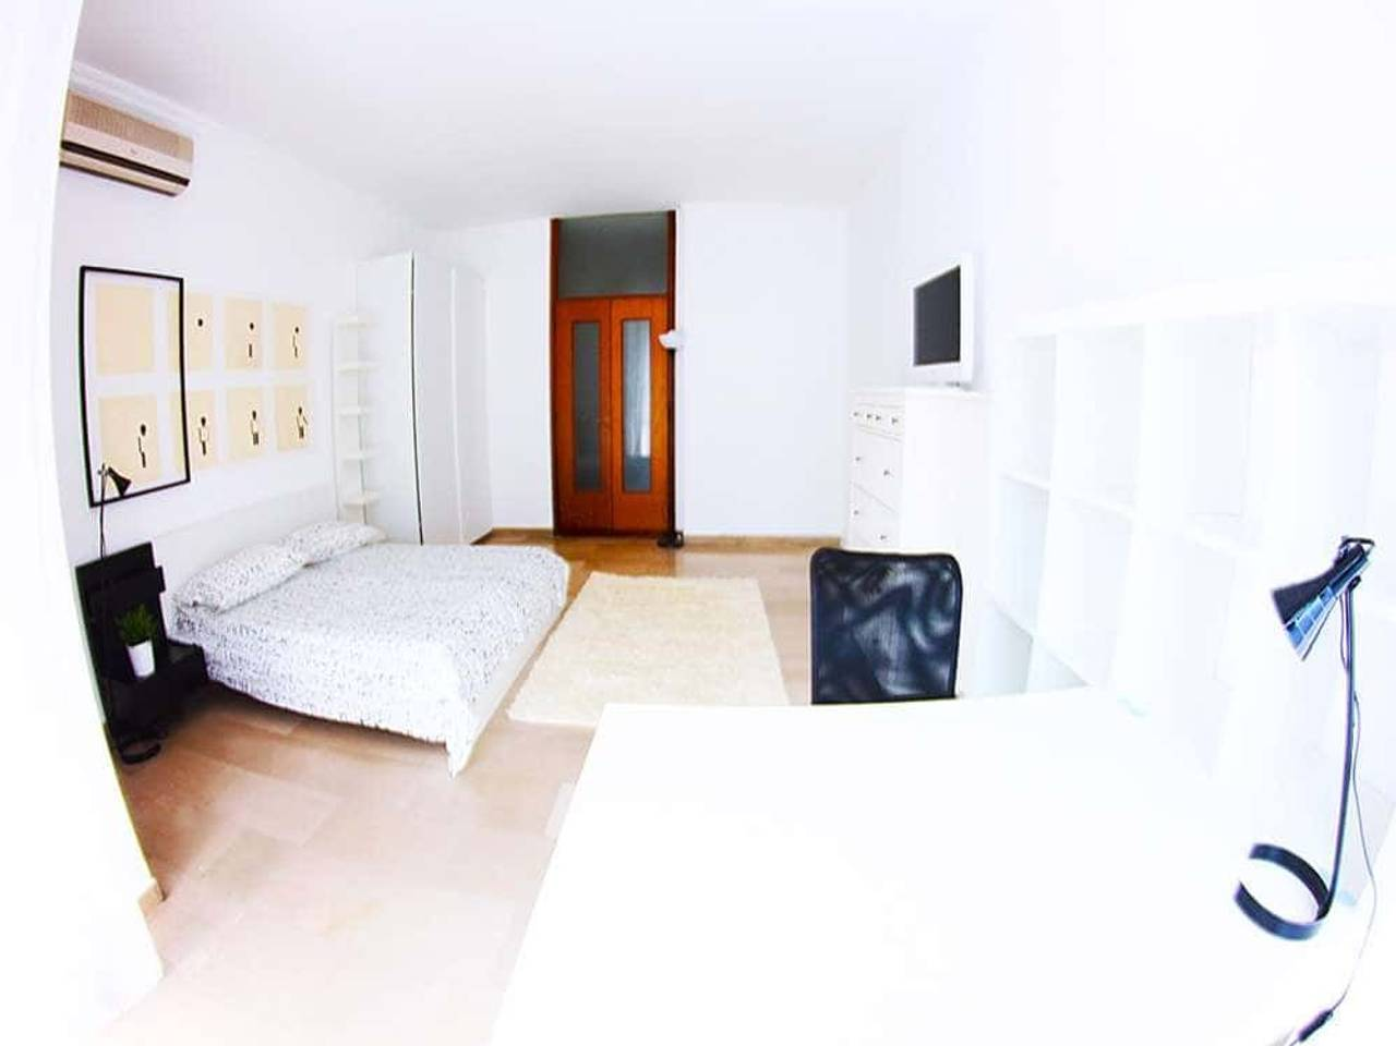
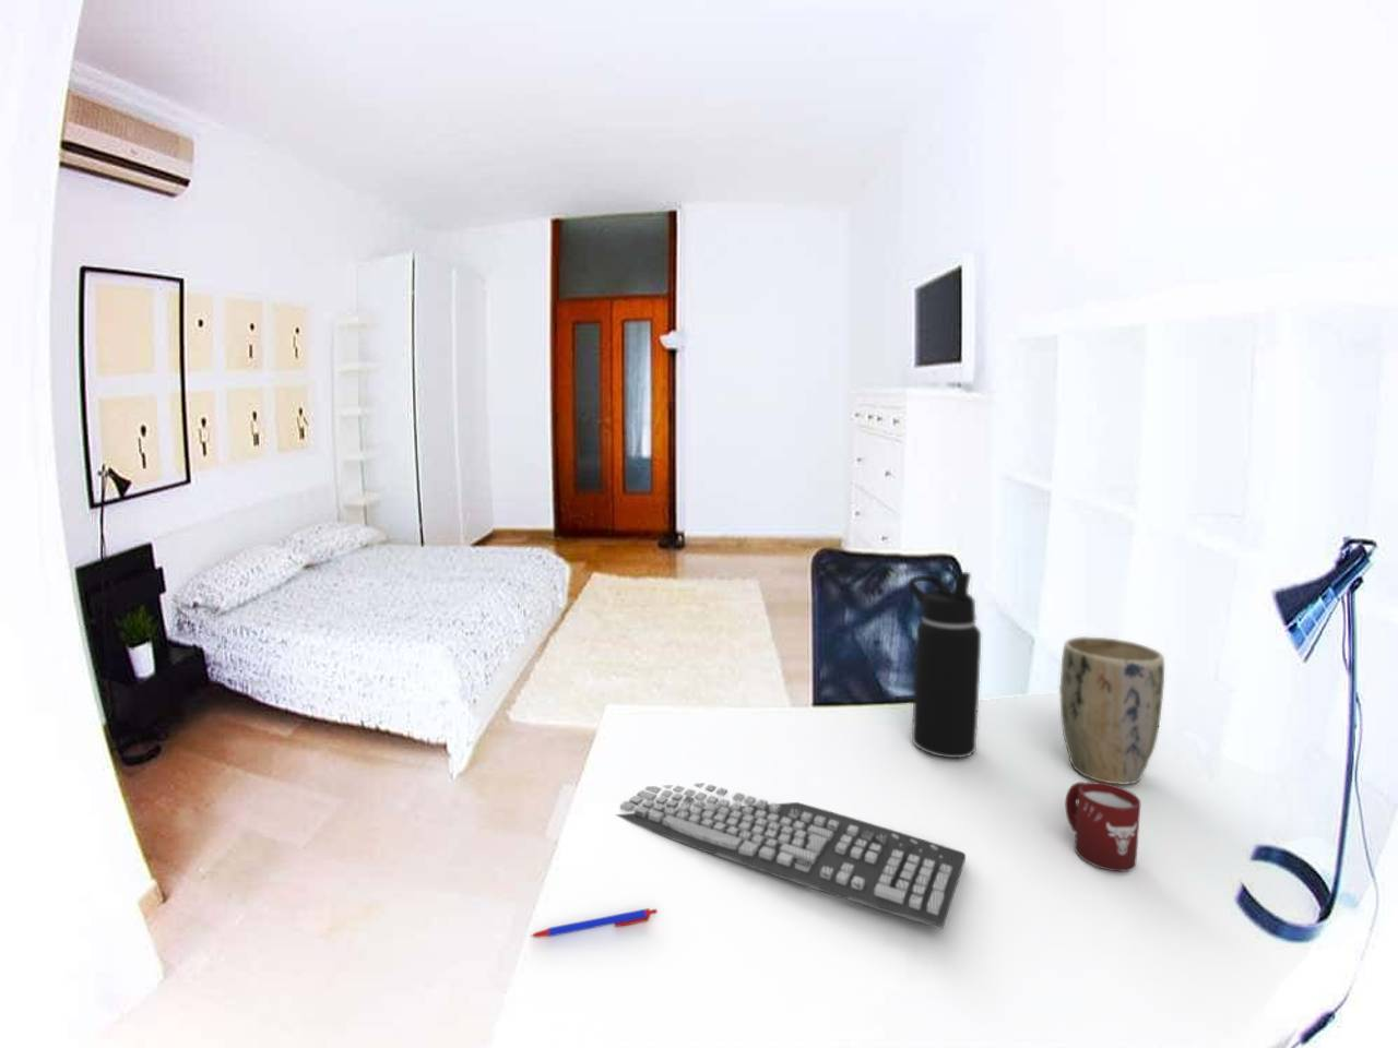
+ pen [528,907,658,939]
+ water bottle [906,571,982,758]
+ plant pot [1058,635,1166,786]
+ keyboard [615,782,966,930]
+ cup [1063,782,1142,872]
